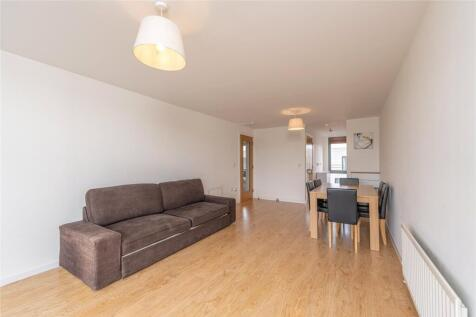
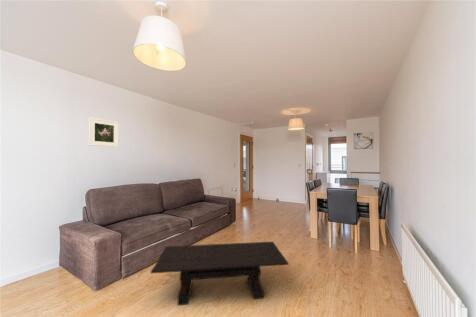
+ coffee table [150,241,290,306]
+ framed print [88,116,119,148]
